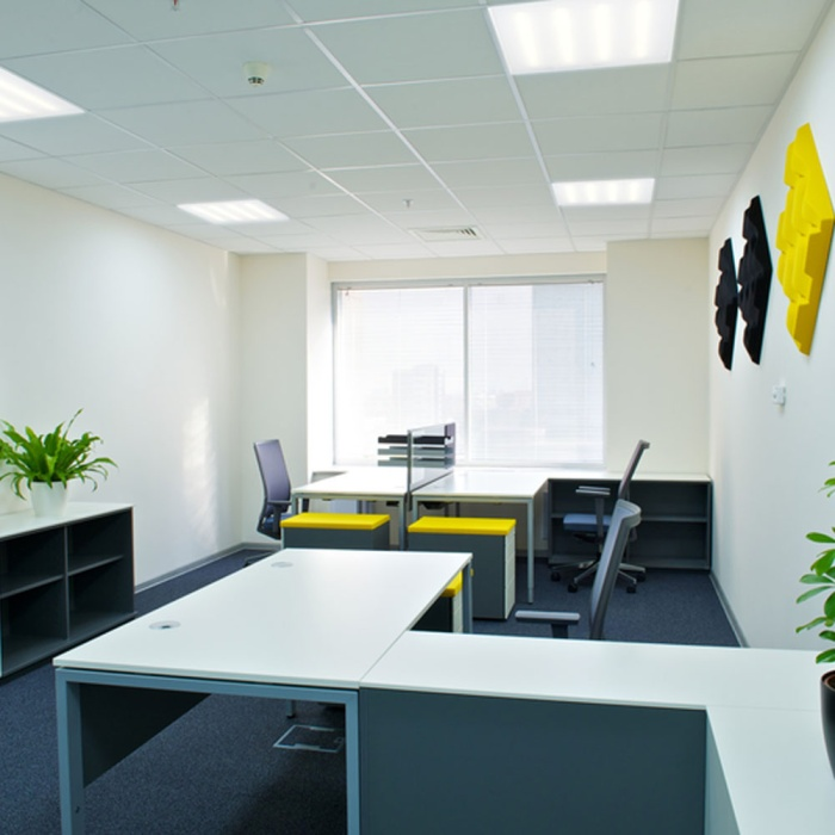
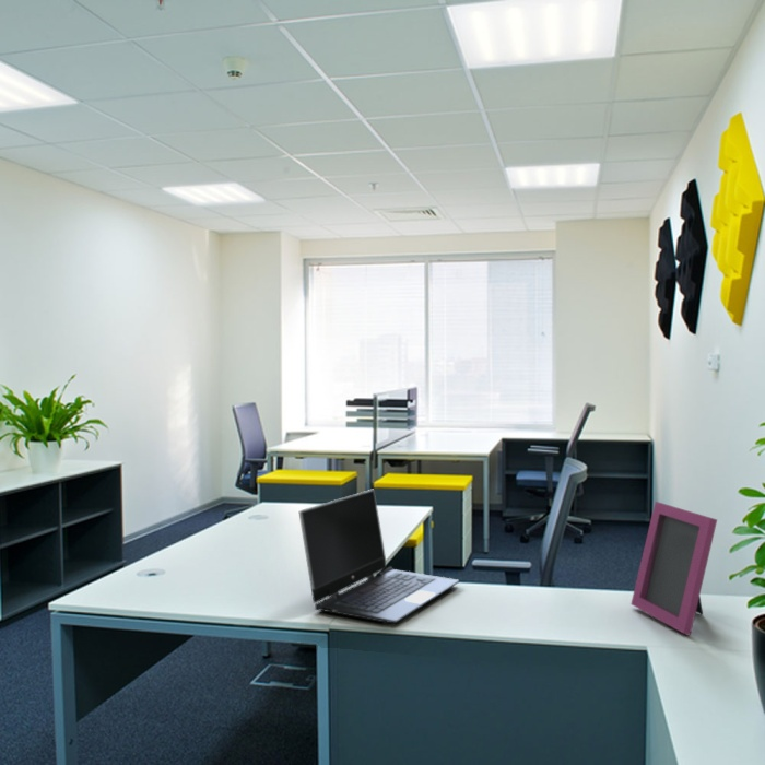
+ picture frame [629,501,718,636]
+ laptop computer [298,489,460,624]
